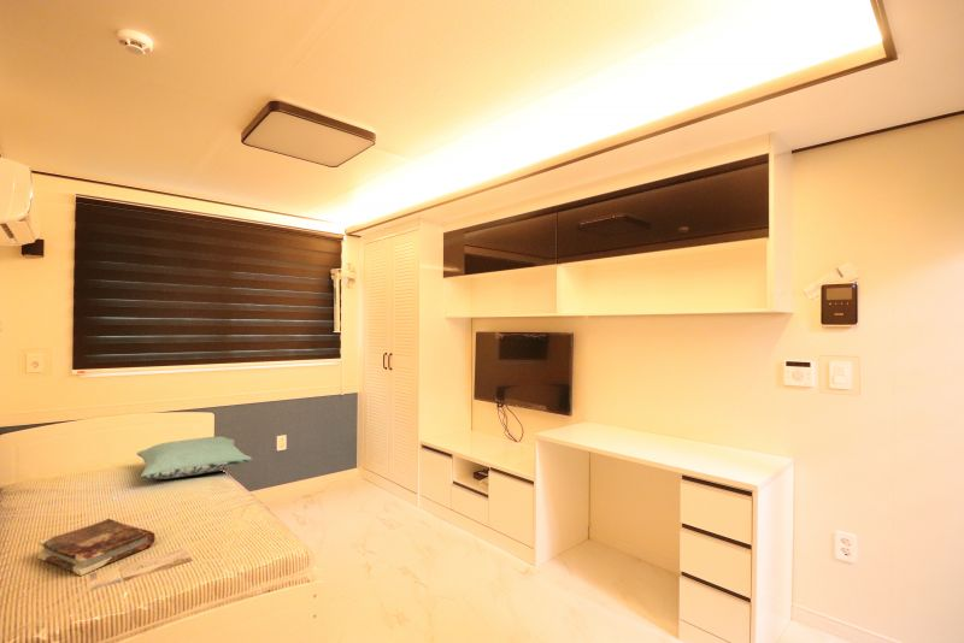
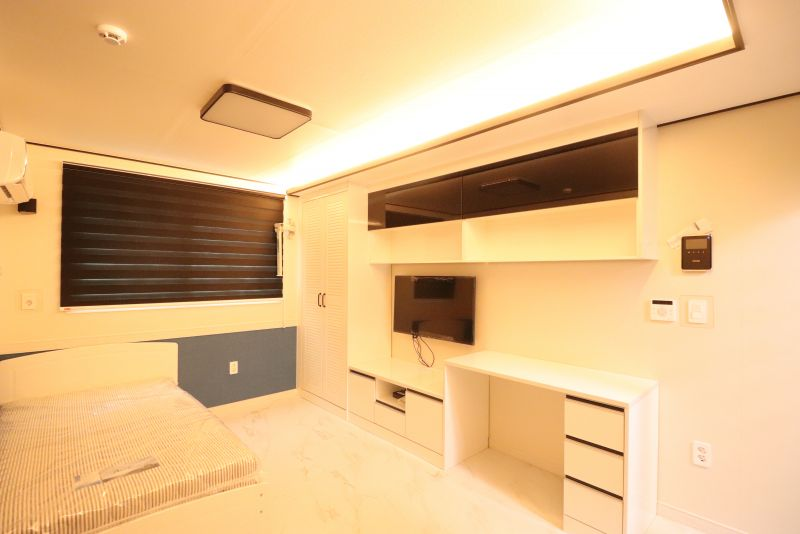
- pillow [135,436,253,480]
- book [36,518,157,577]
